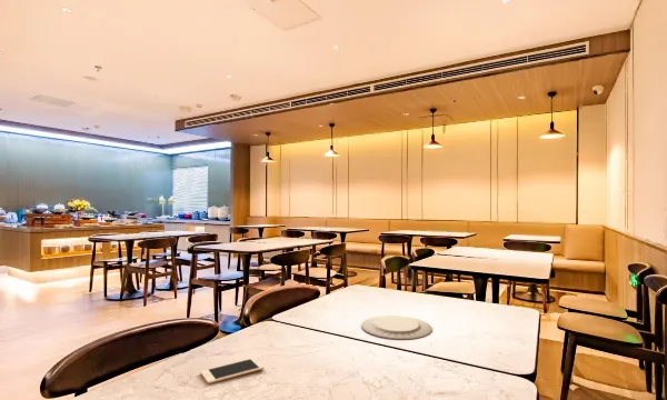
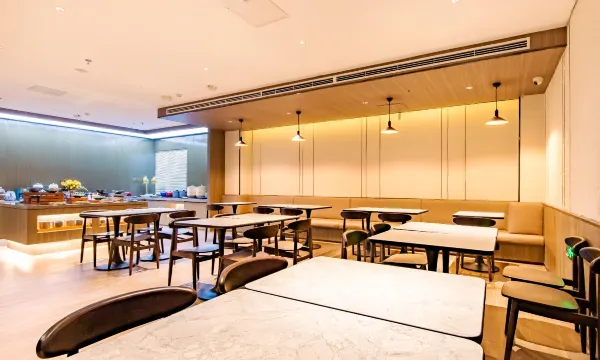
- chinaware [360,314,434,340]
- cell phone [200,357,266,384]
